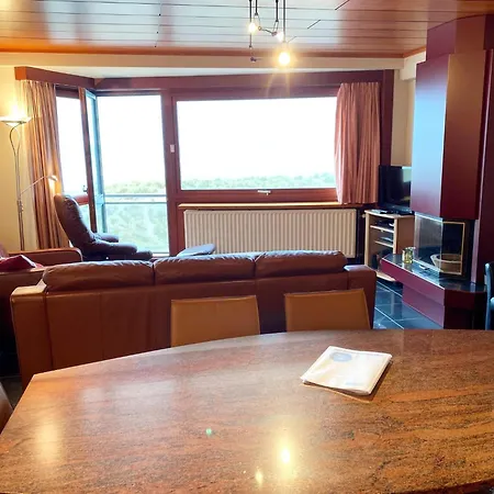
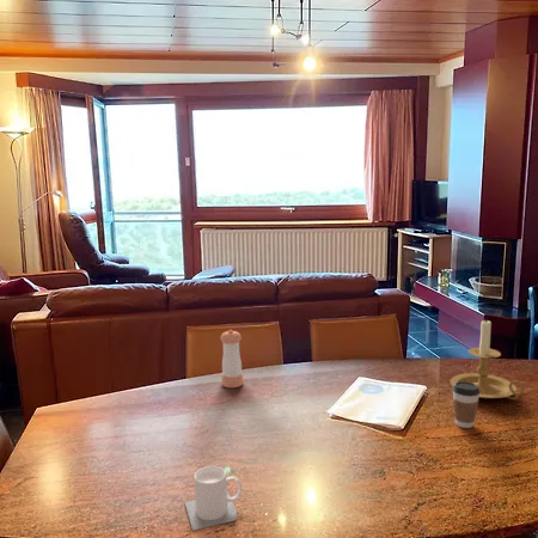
+ mug [184,465,243,531]
+ coffee cup [452,381,481,429]
+ candle holder [450,317,527,401]
+ pepper shaker [219,329,244,389]
